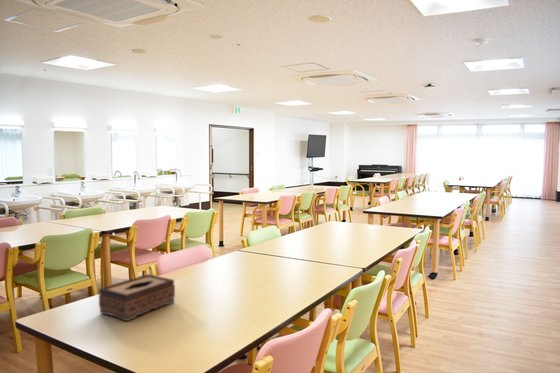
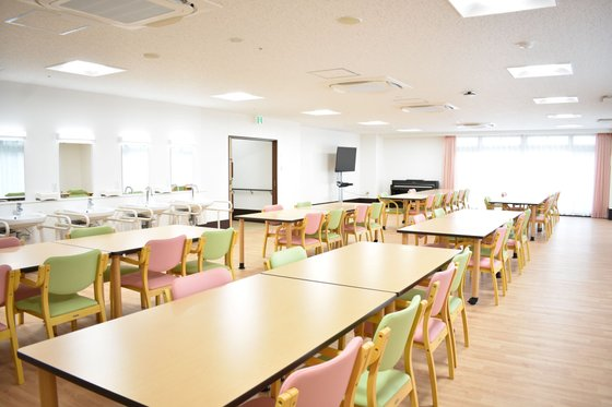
- tissue box [98,273,176,322]
